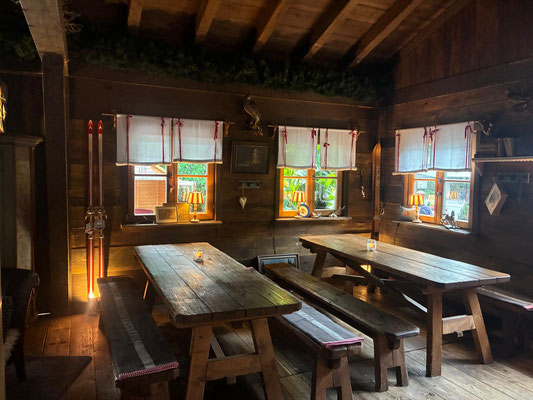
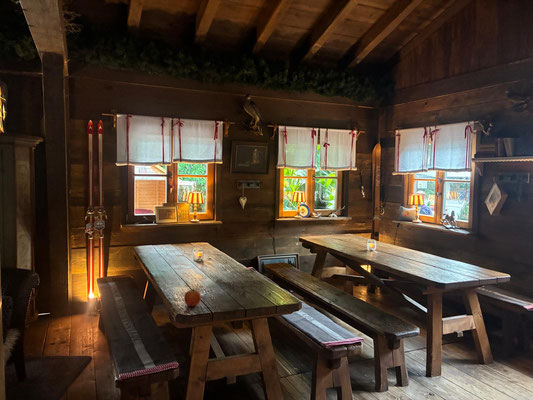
+ apple [183,288,202,307]
